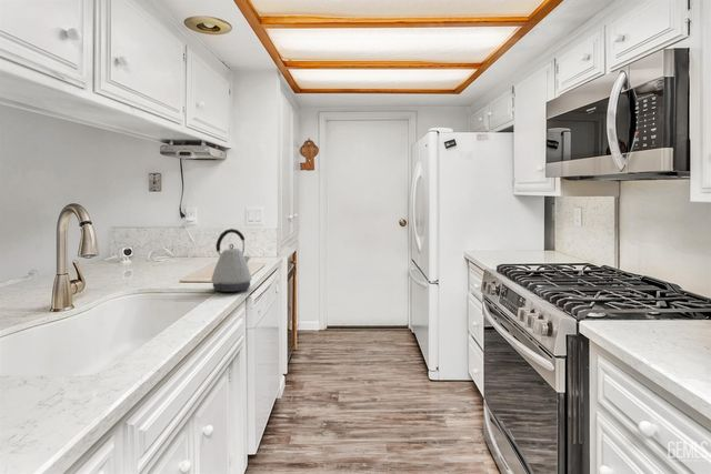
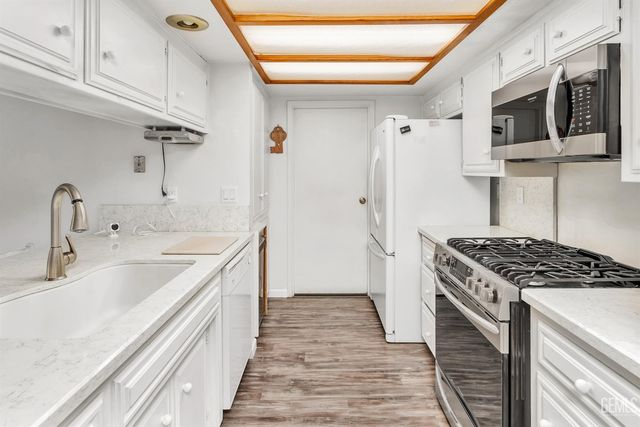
- kettle [210,228,252,293]
